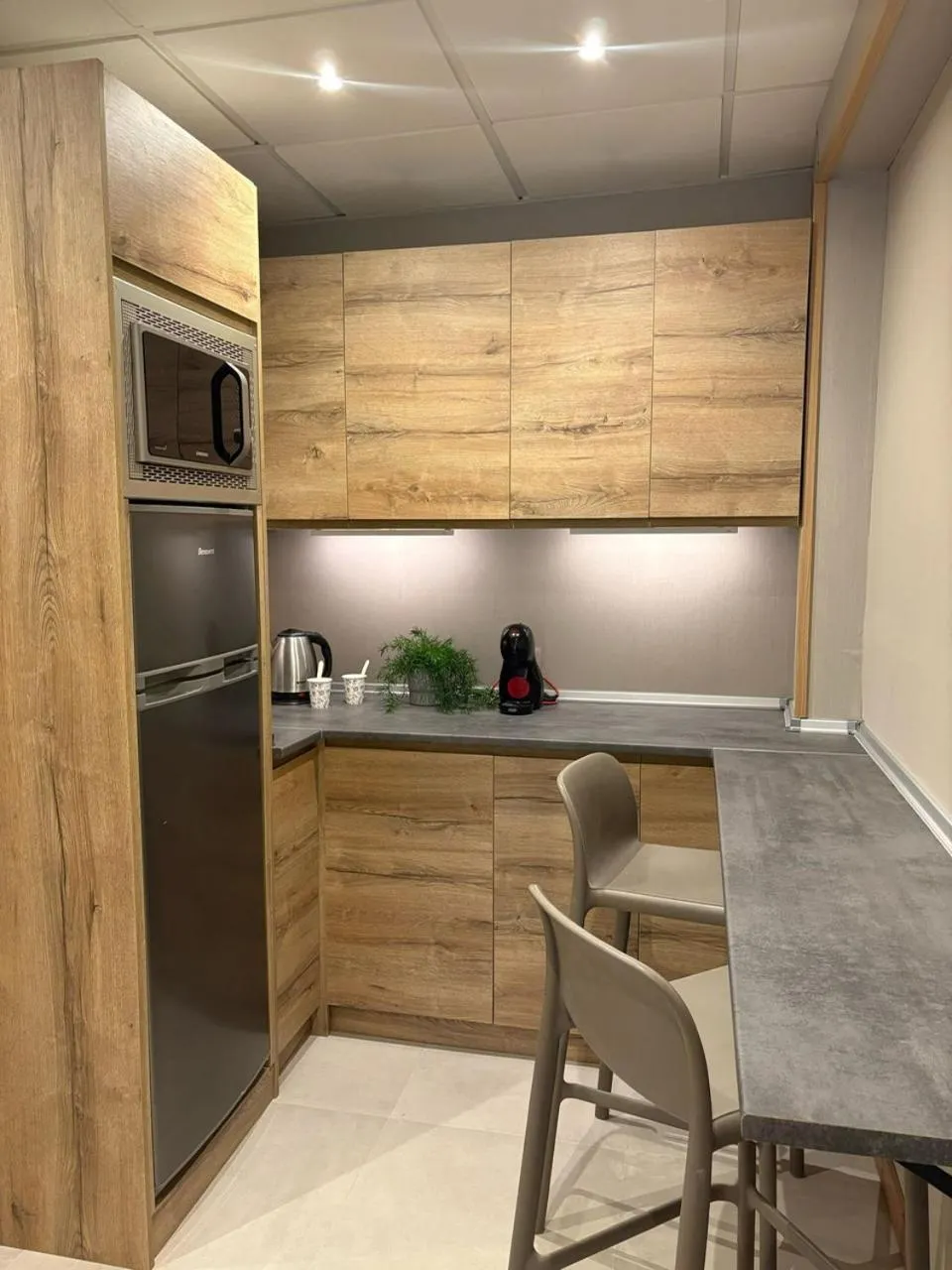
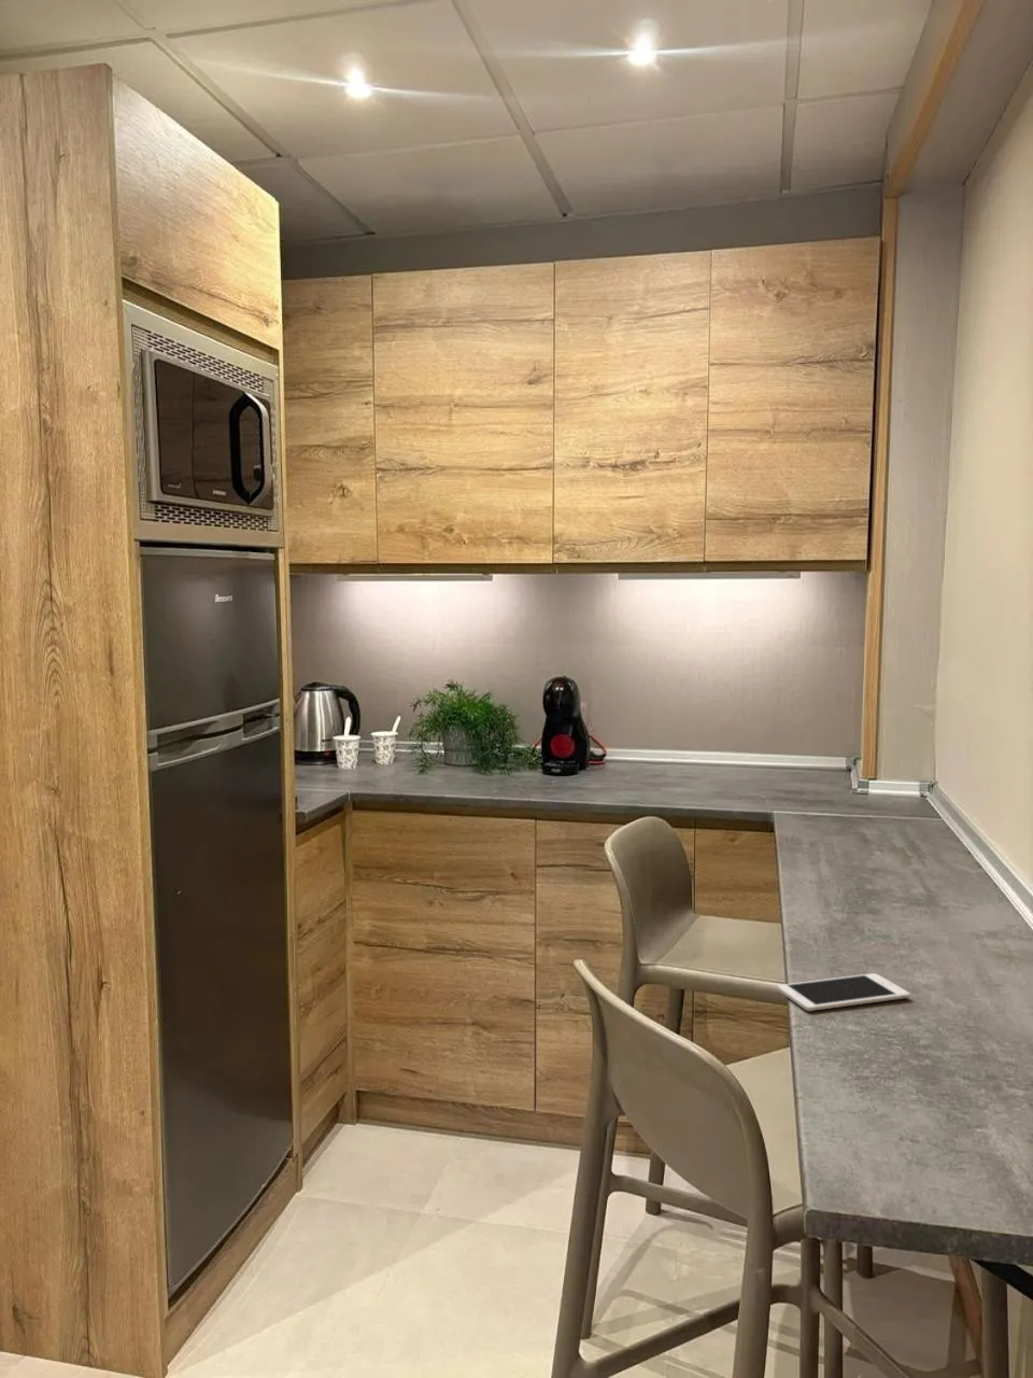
+ cell phone [777,972,911,1012]
